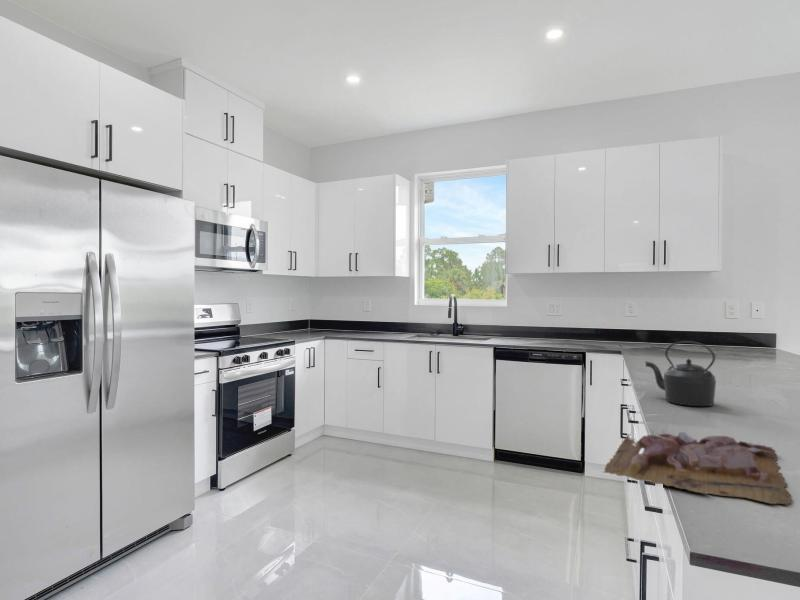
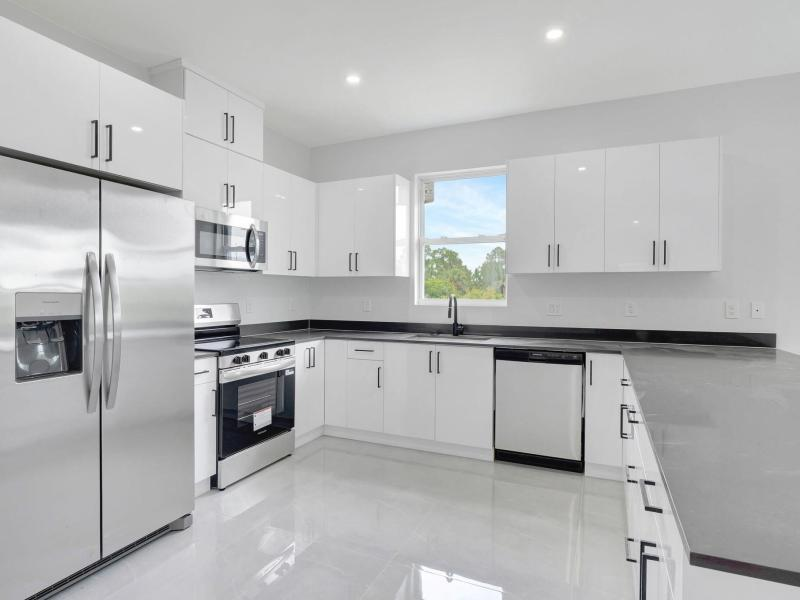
- kettle [644,340,717,407]
- cutting board [602,431,793,506]
